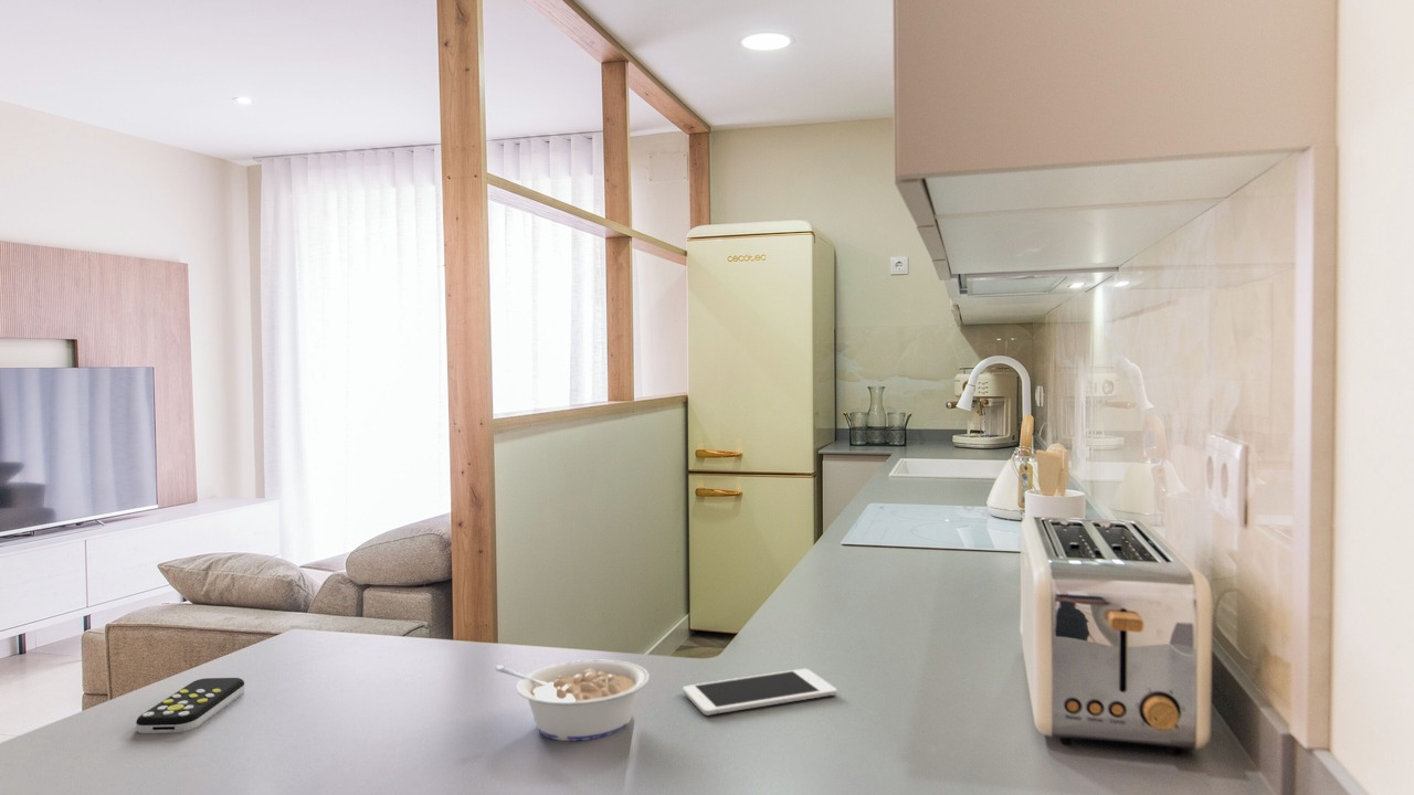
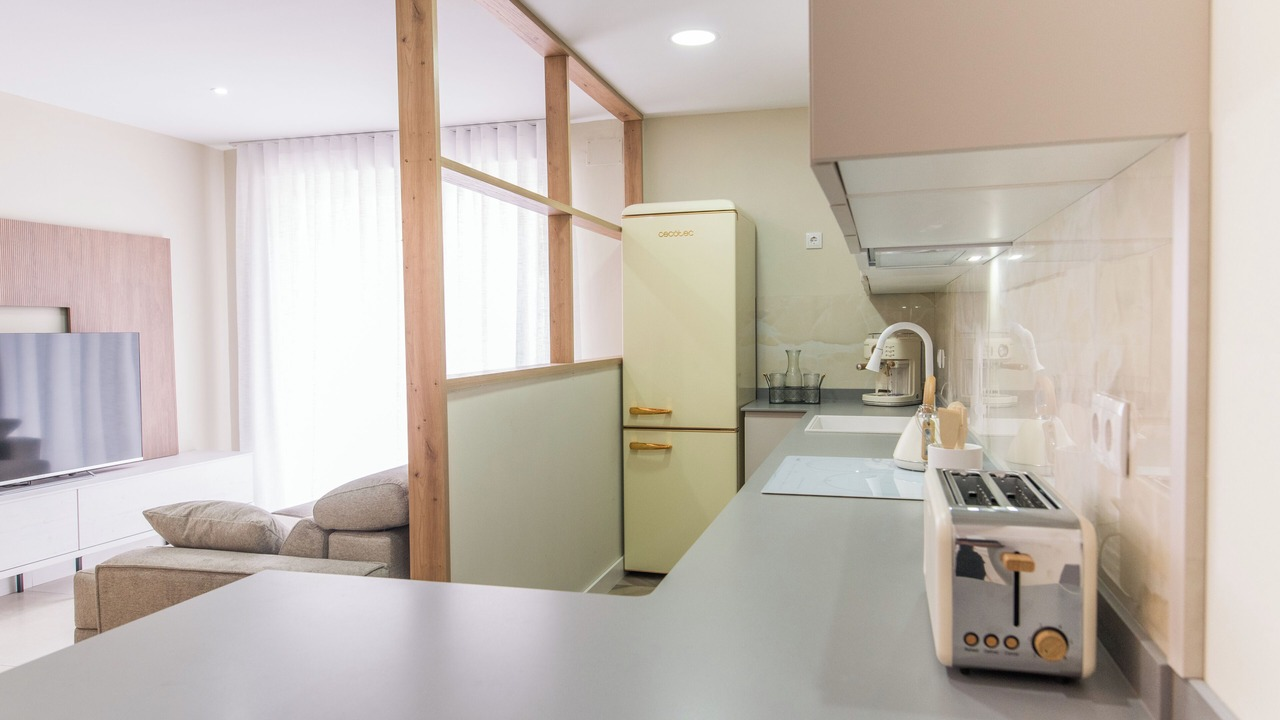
- remote control [135,677,245,734]
- legume [495,659,651,742]
- cell phone [682,668,838,717]
